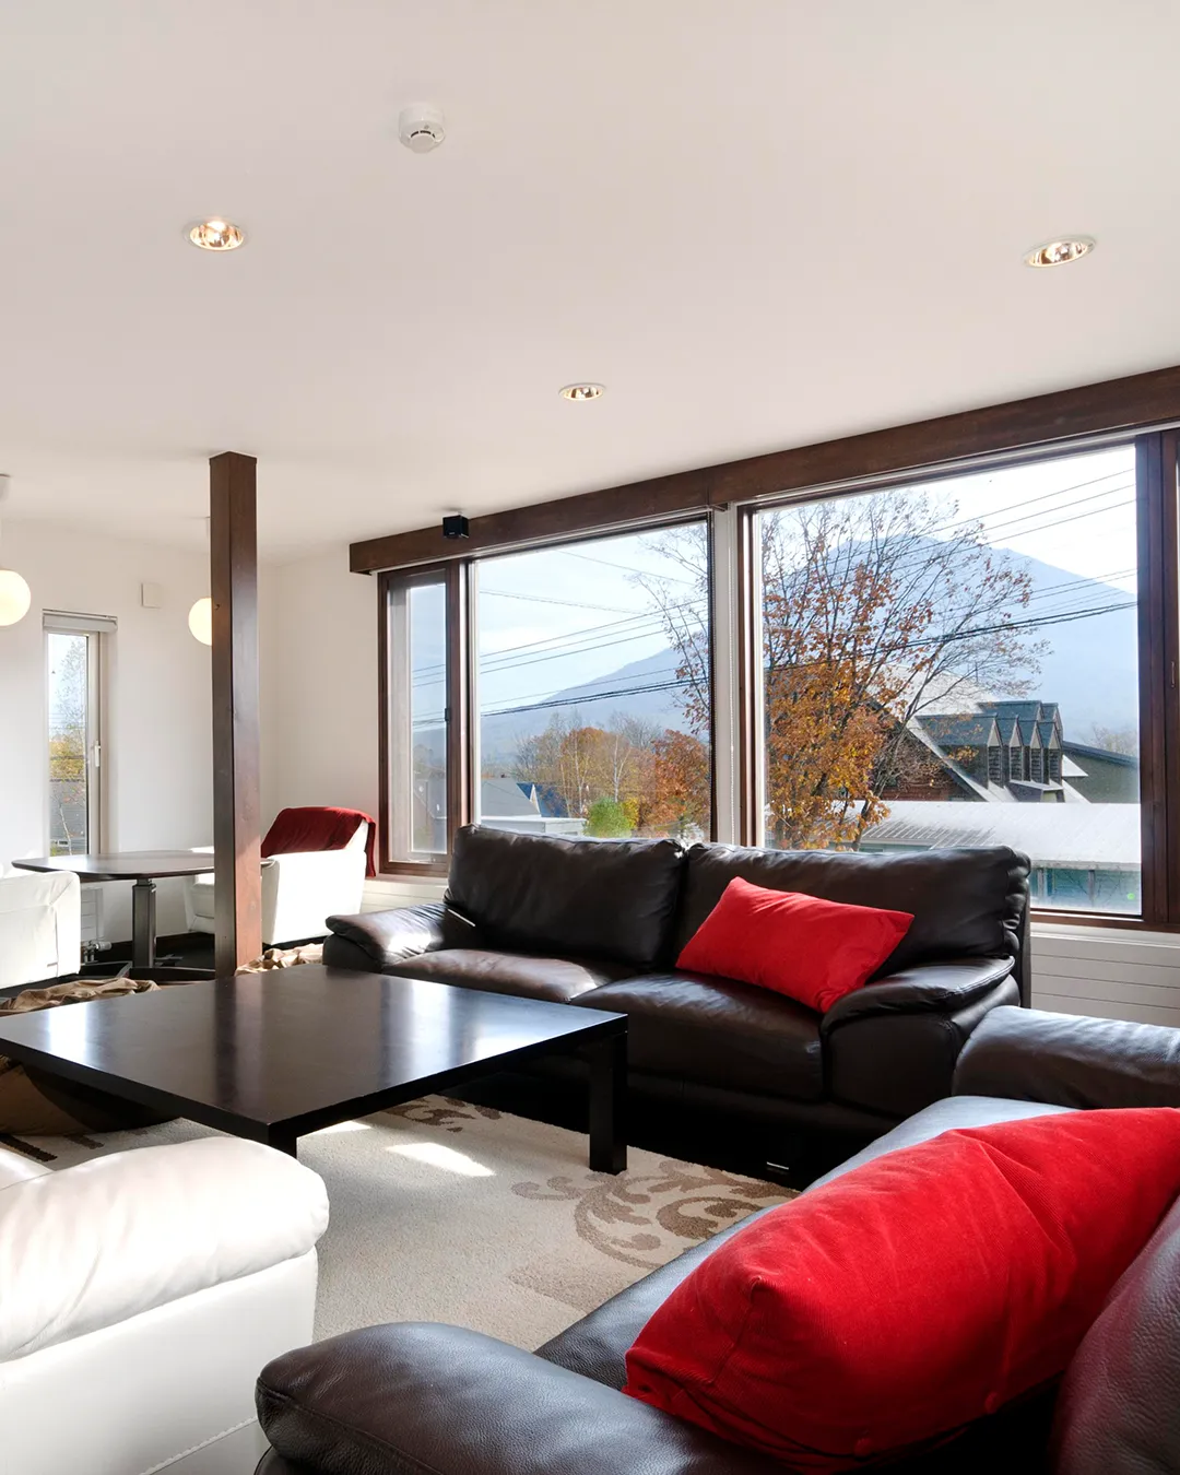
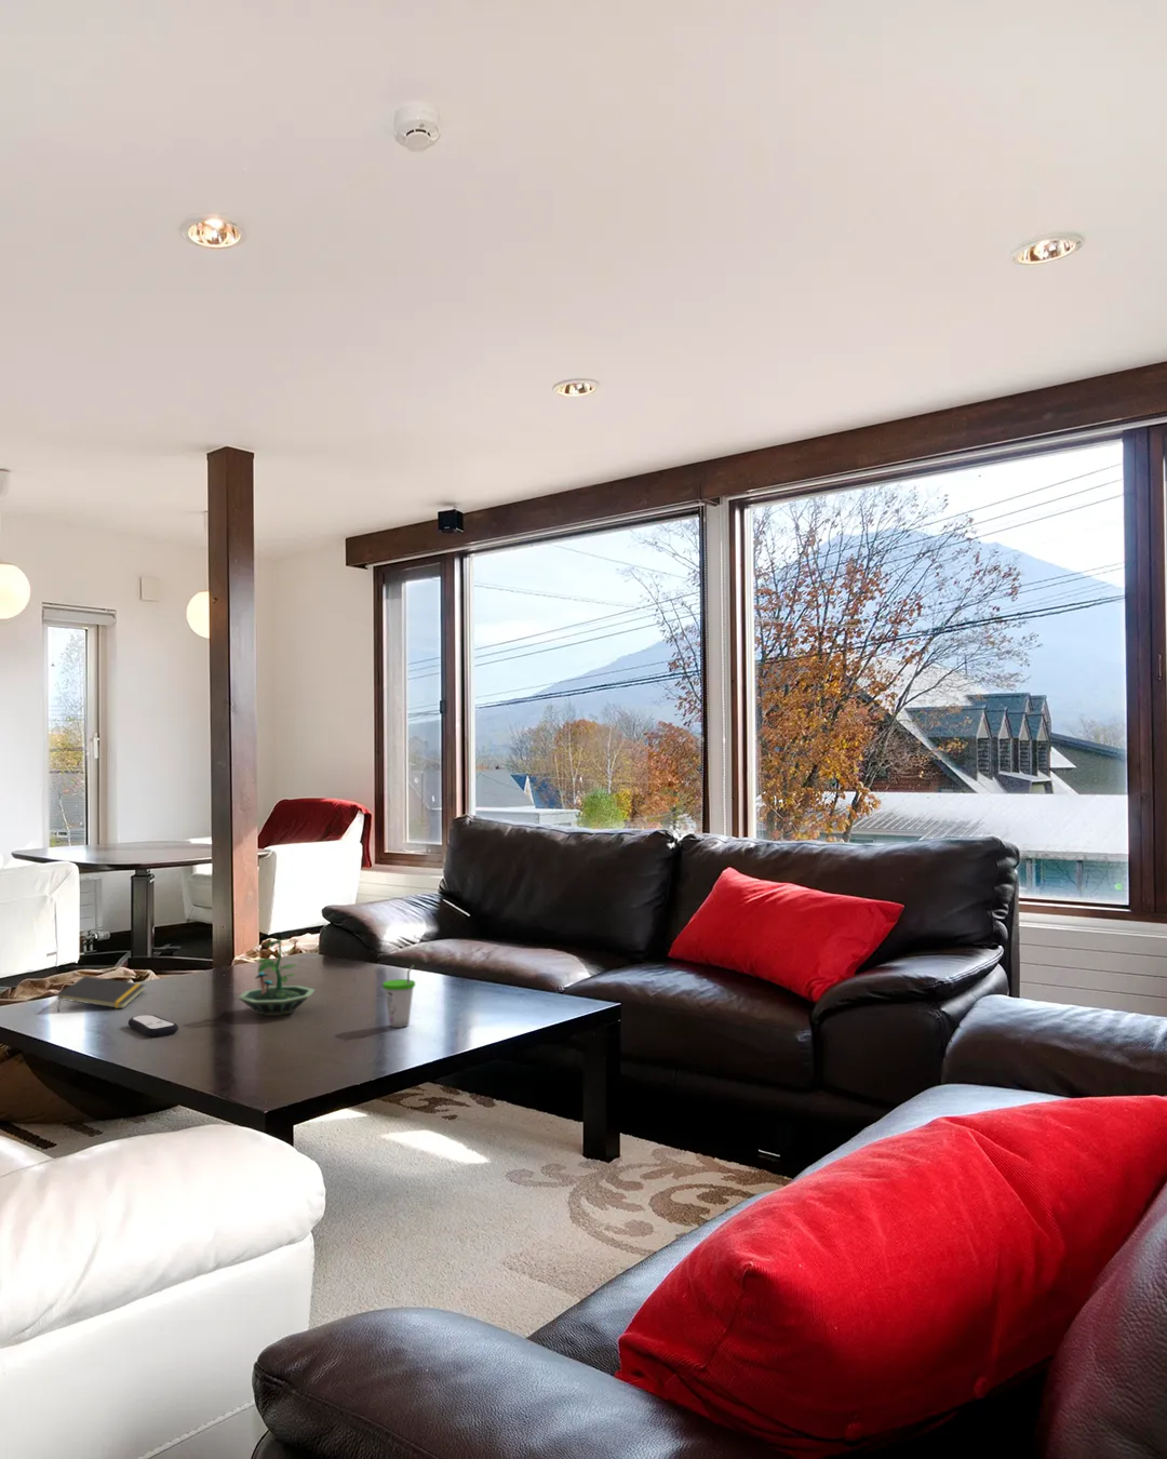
+ notepad [56,974,146,1012]
+ cup [381,964,416,1029]
+ remote control [127,1014,180,1037]
+ terrarium [237,937,317,1017]
